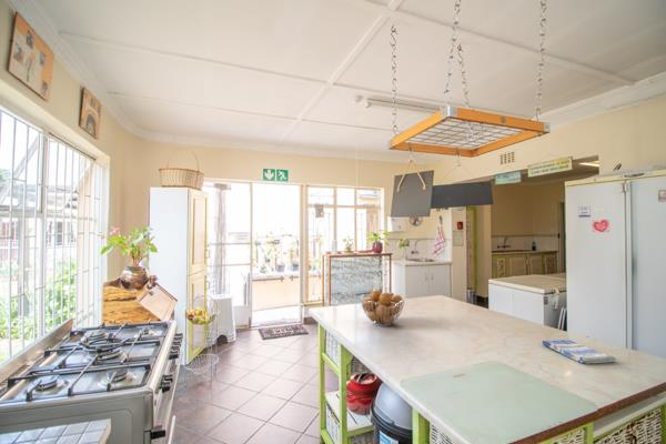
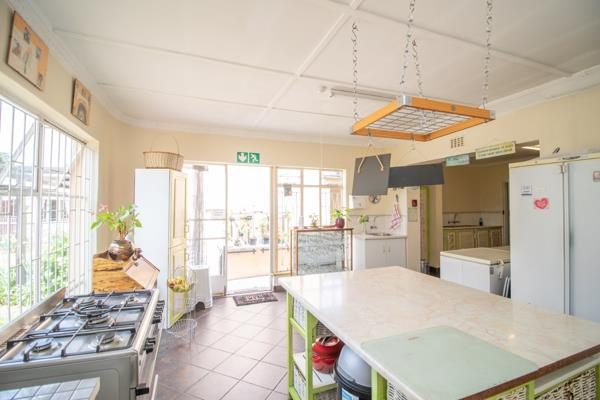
- dish towel [542,339,617,365]
- fruit basket [360,289,405,327]
